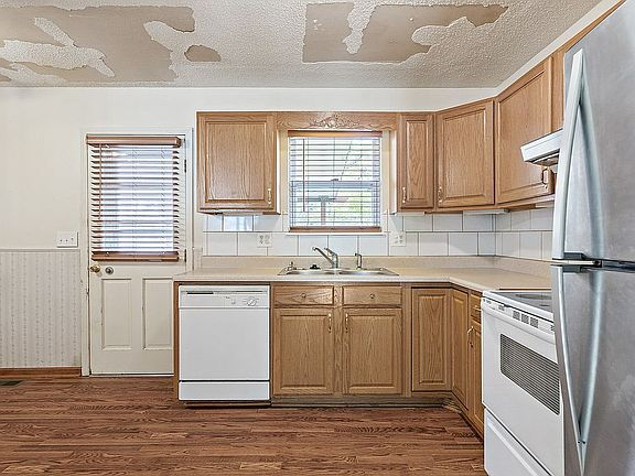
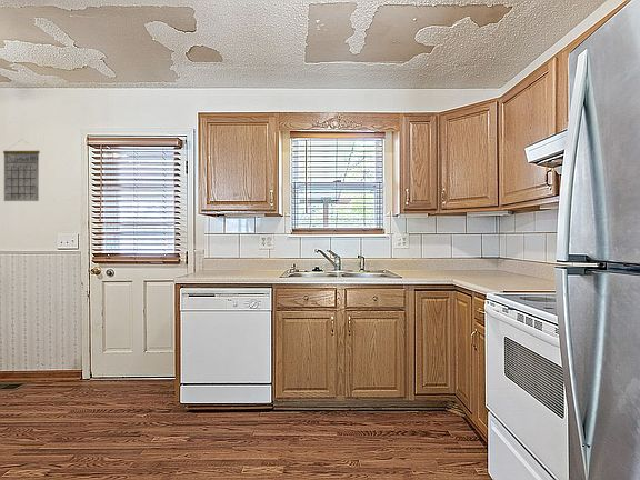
+ calendar [2,139,41,202]
